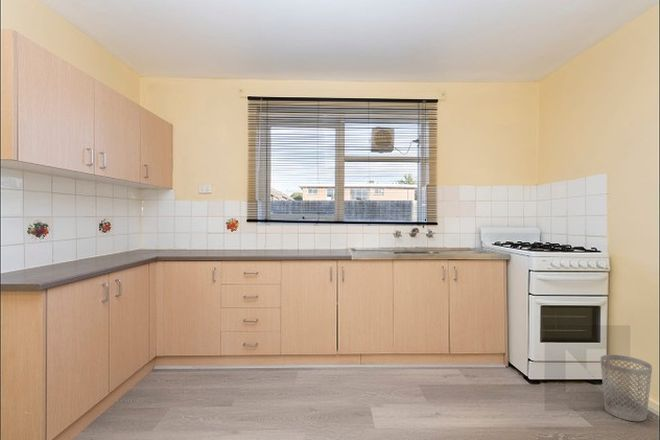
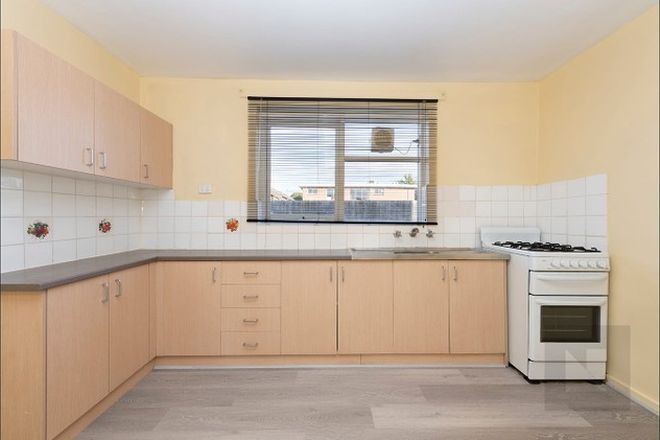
- wastebasket [599,354,653,422]
